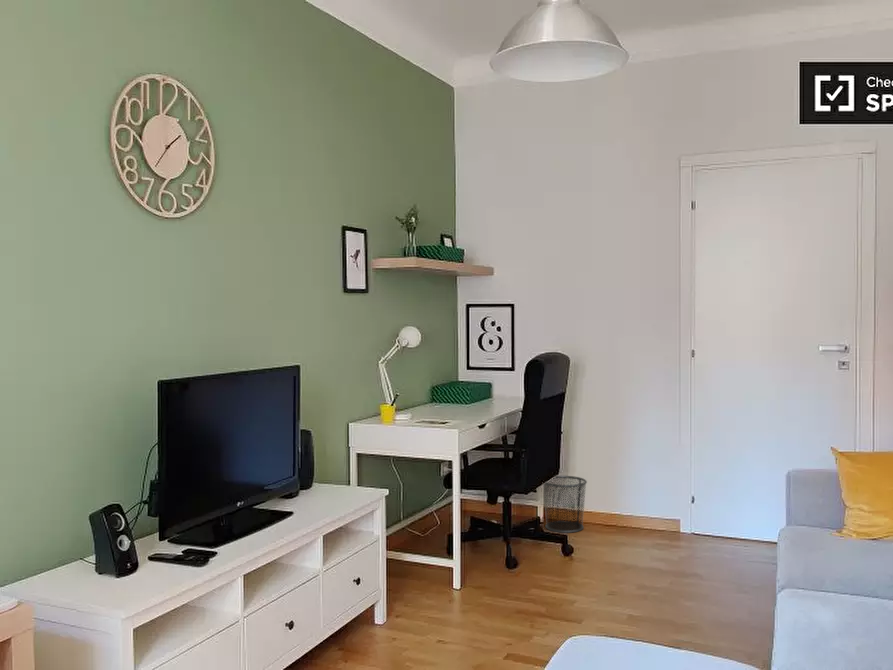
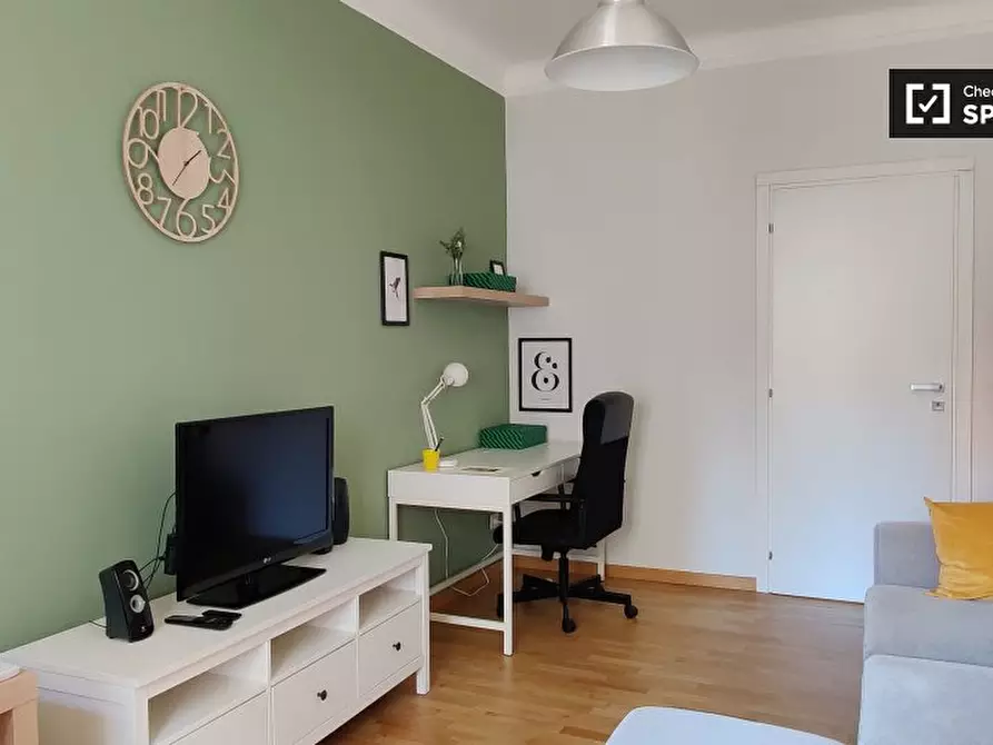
- waste bin [542,475,588,534]
